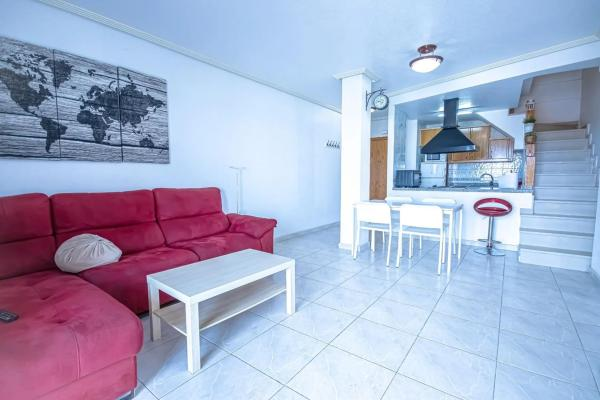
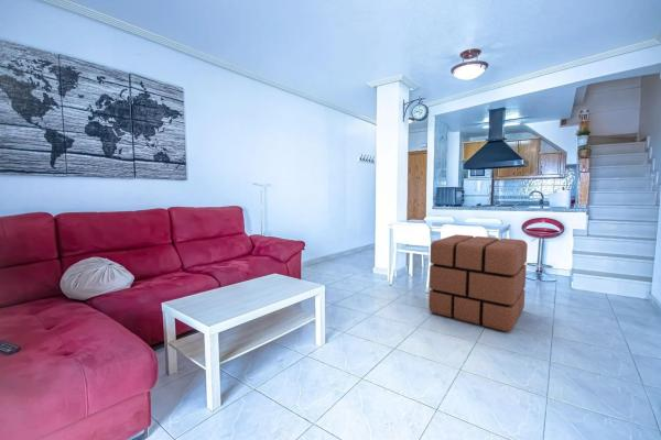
+ pouf [427,233,529,332]
